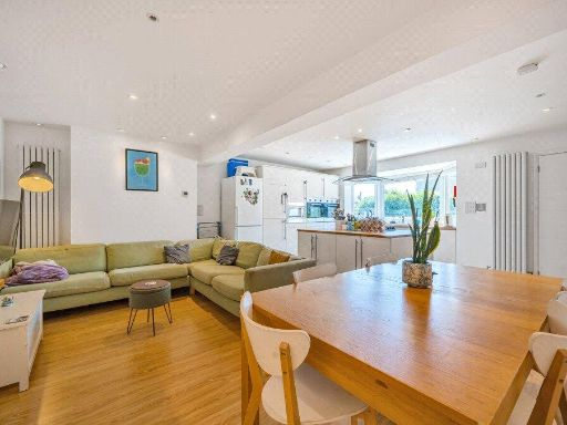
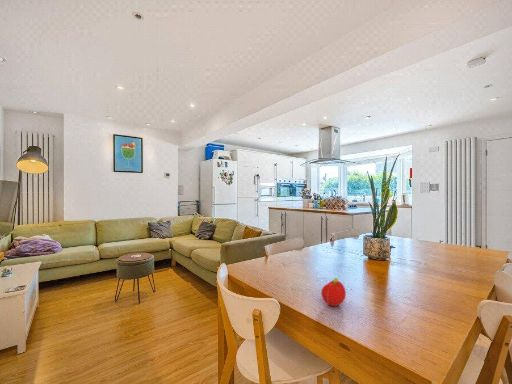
+ fruit [320,277,347,307]
